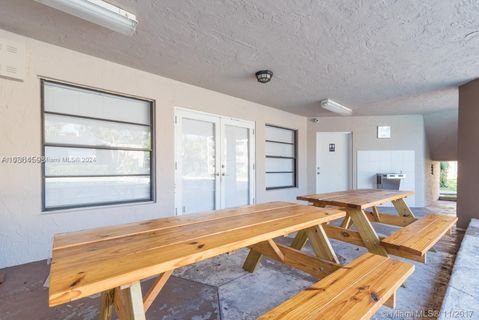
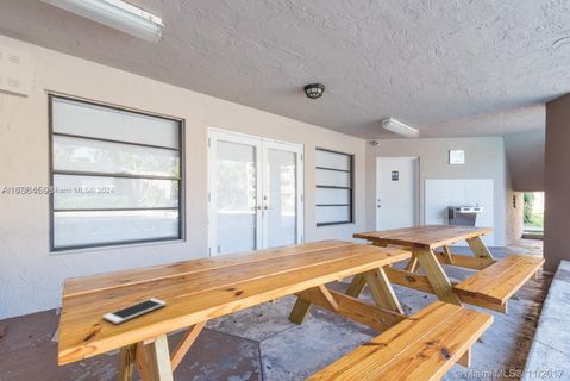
+ cell phone [101,298,168,325]
